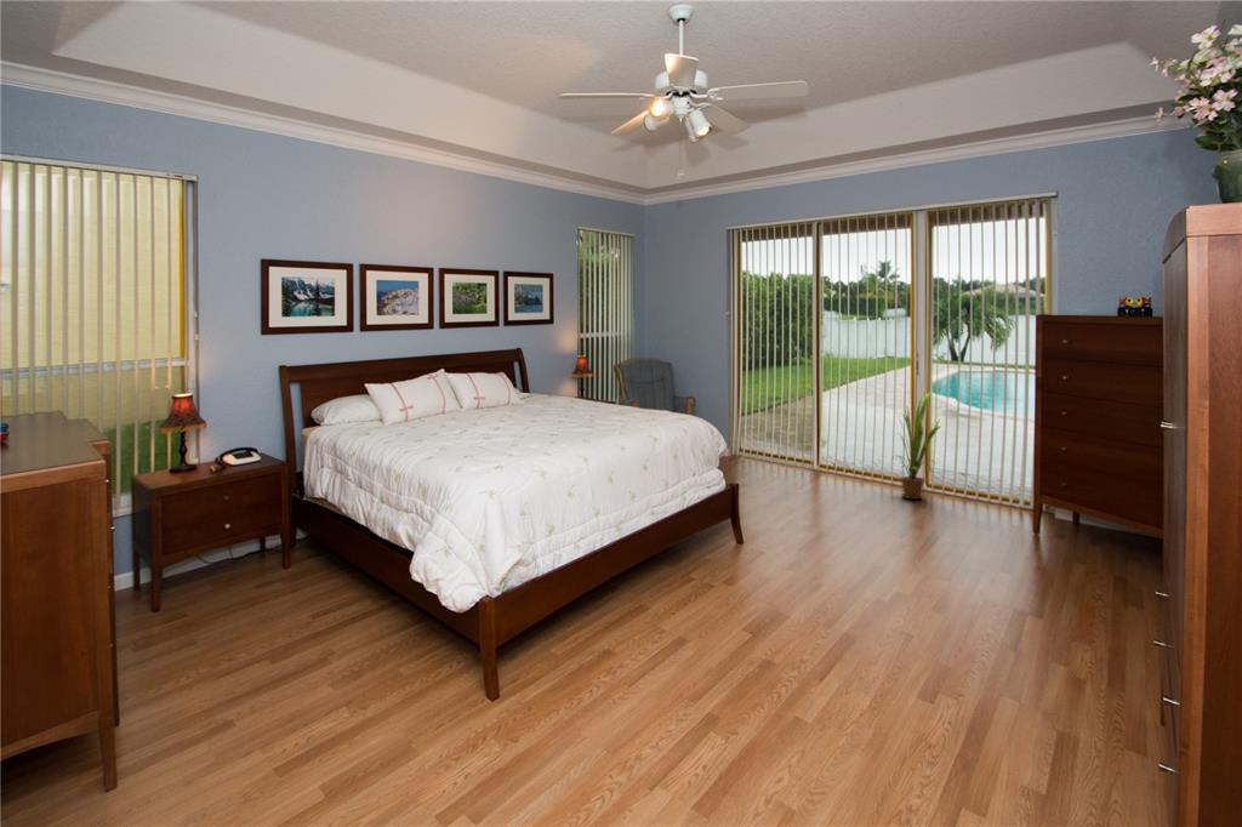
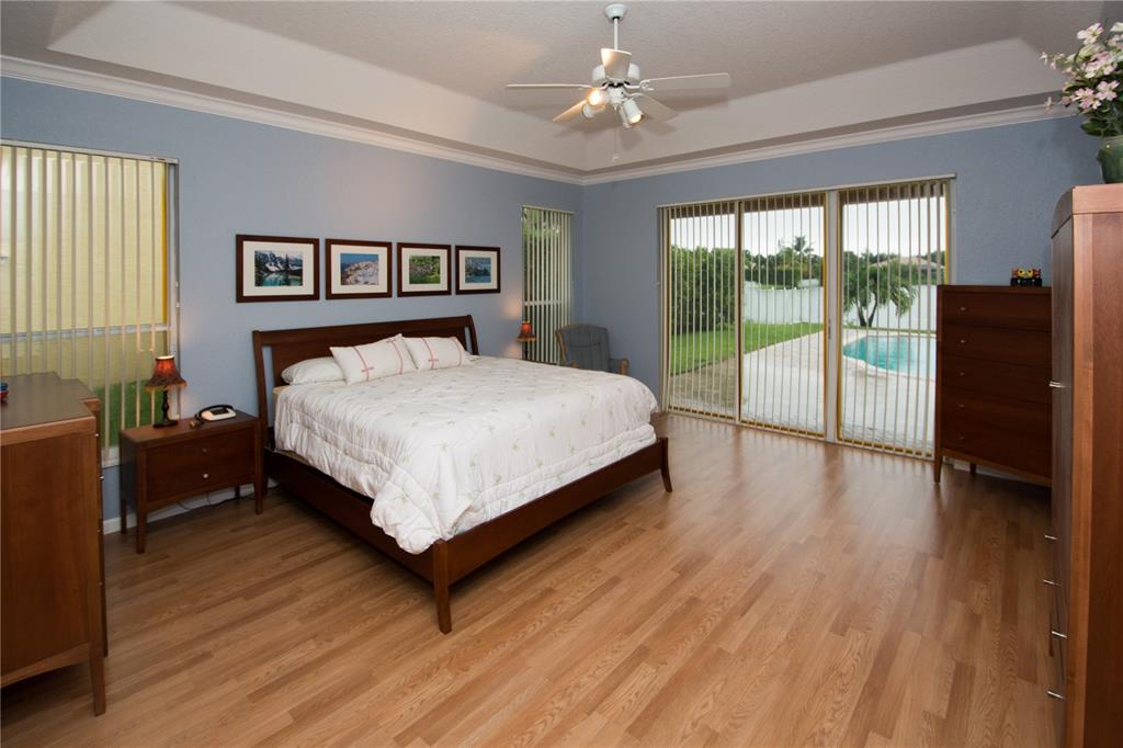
- house plant [887,393,947,500]
